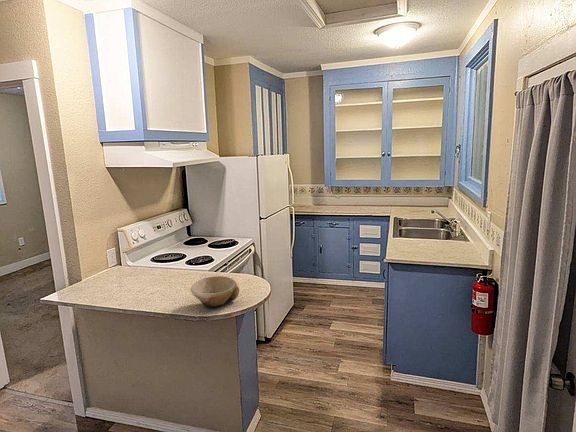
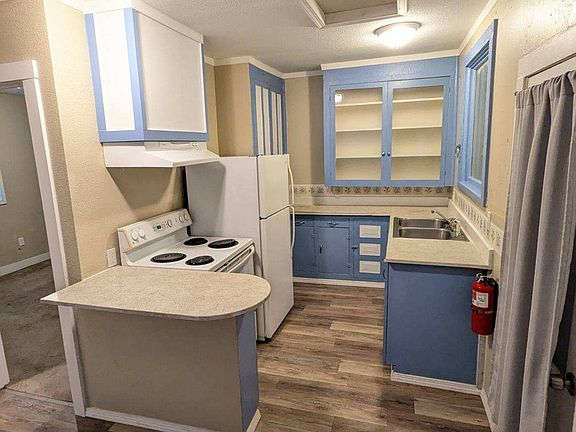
- bowl [190,275,240,309]
